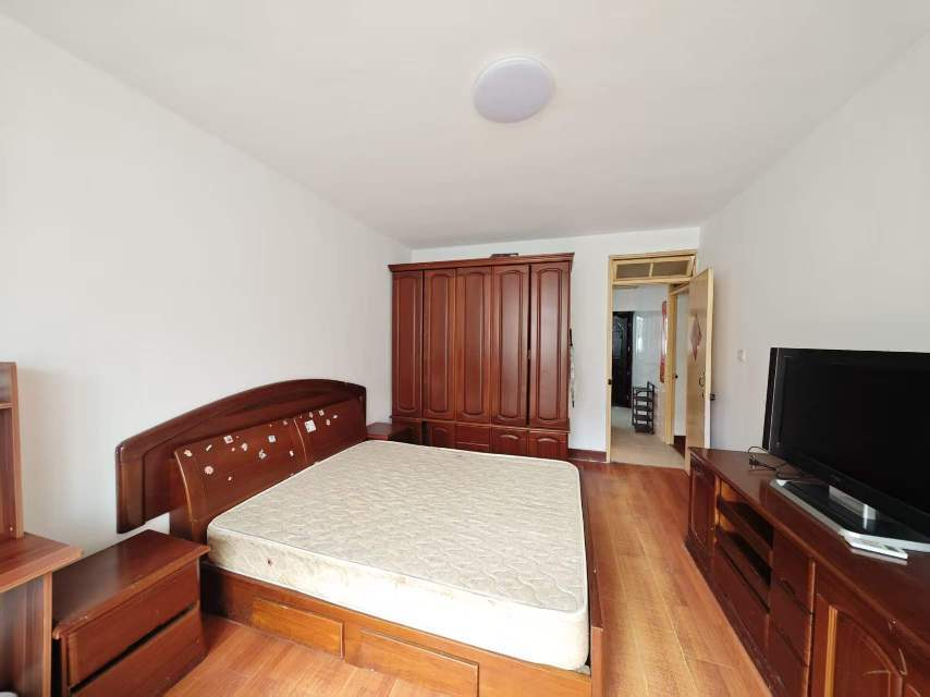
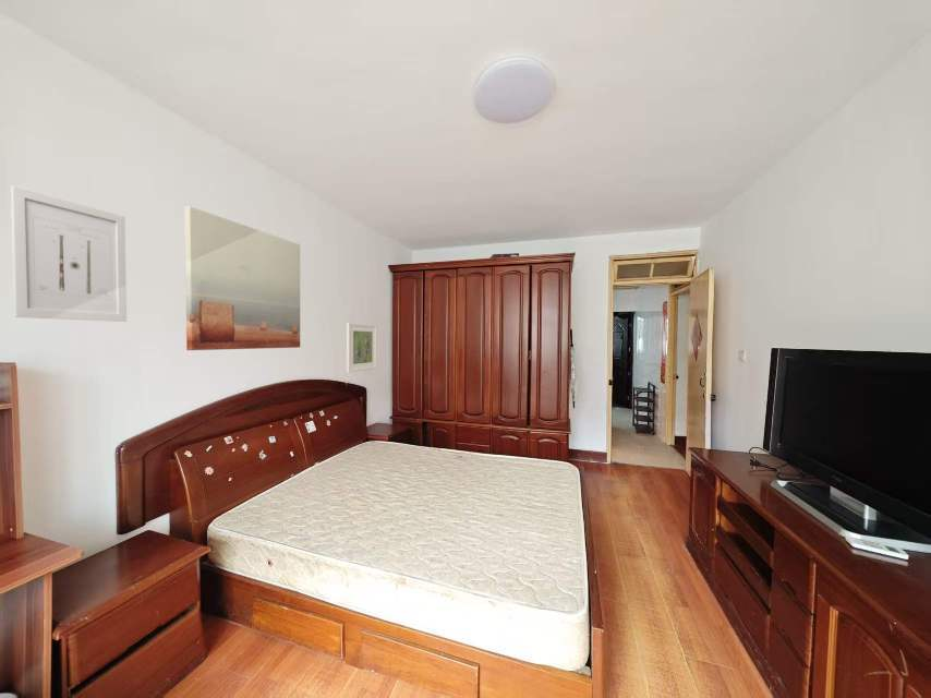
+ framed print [346,322,378,374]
+ wall art [10,184,128,323]
+ wall art [184,205,301,351]
